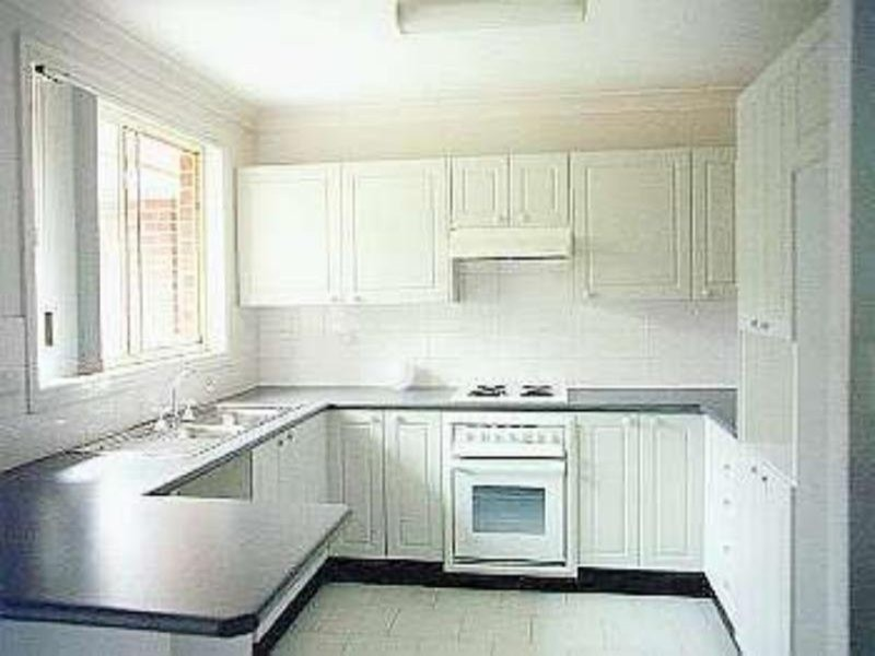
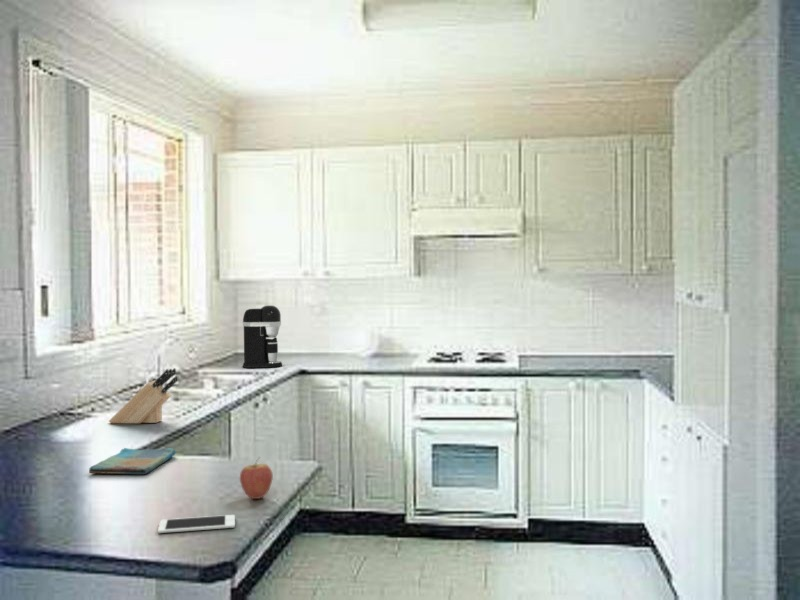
+ dish towel [88,447,176,475]
+ coffee maker [242,304,283,369]
+ cell phone [157,514,236,534]
+ fruit [239,456,274,500]
+ knife block [108,367,179,424]
